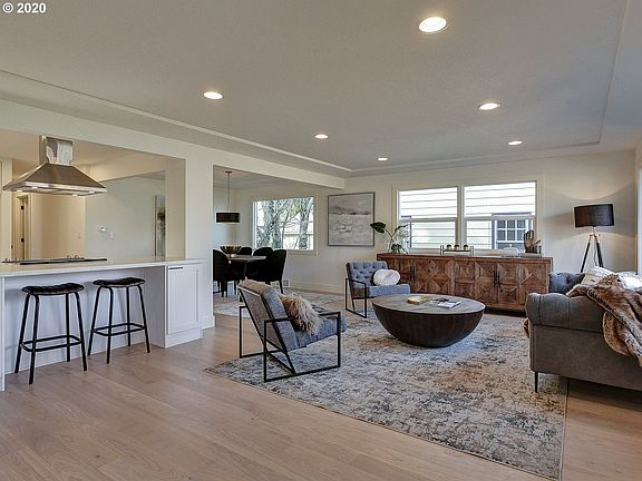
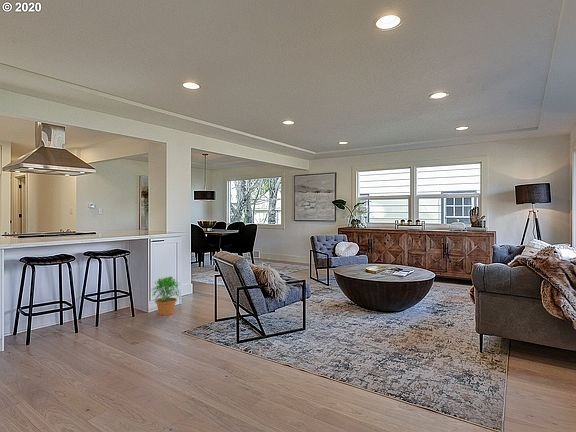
+ potted plant [151,276,181,316]
